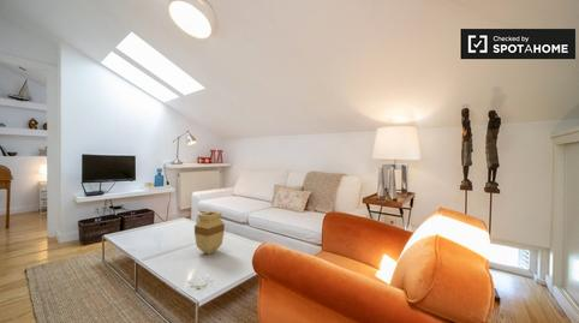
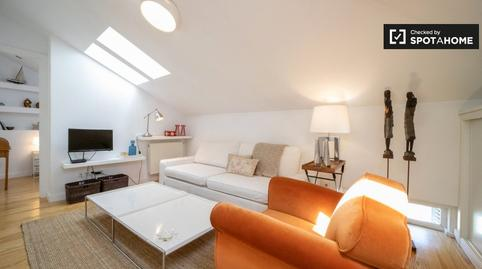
- vase [193,210,226,256]
